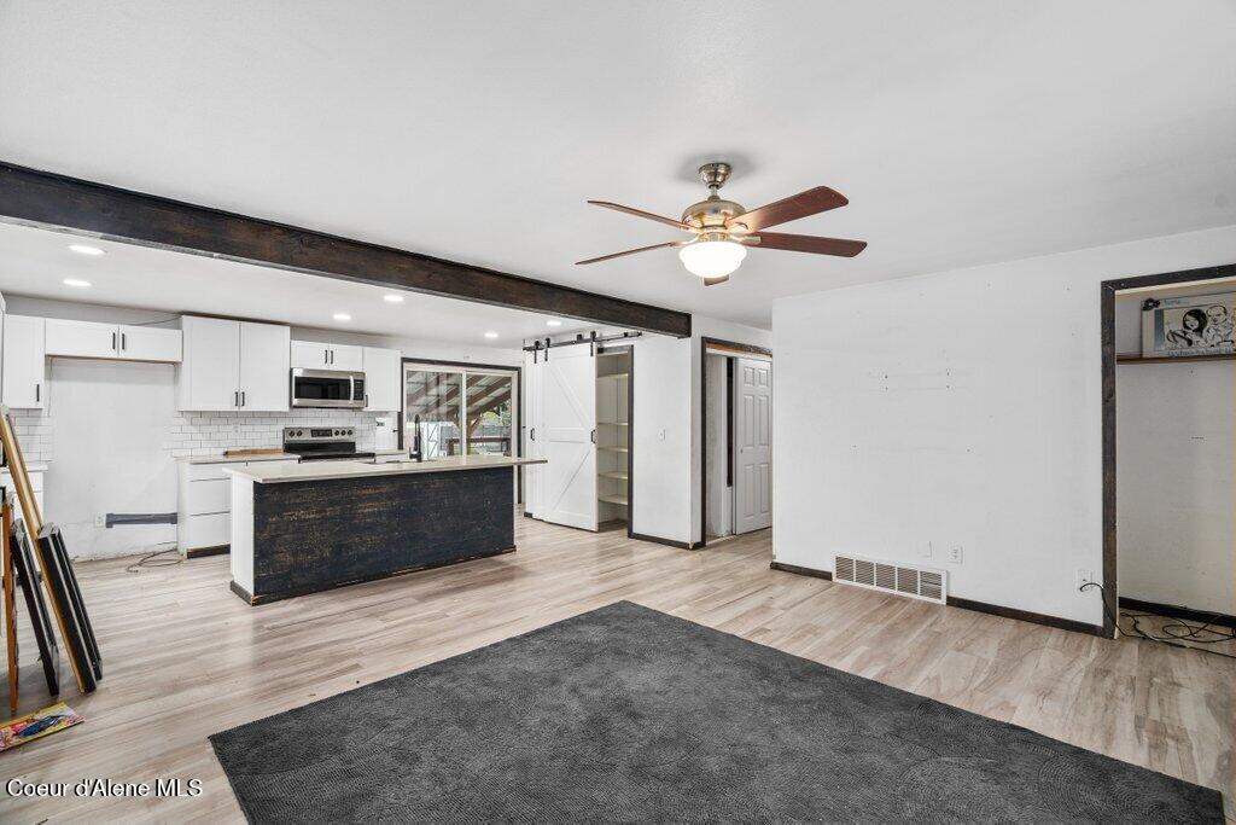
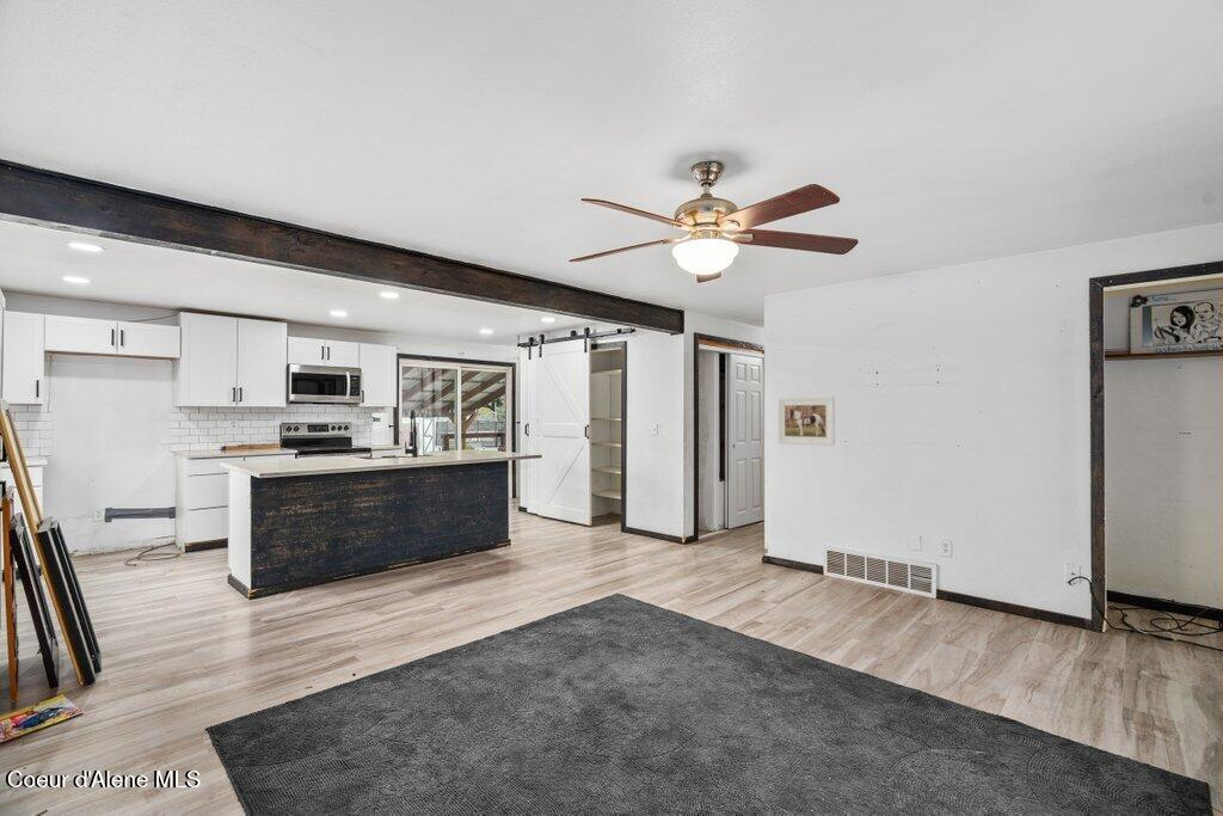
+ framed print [776,395,836,447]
